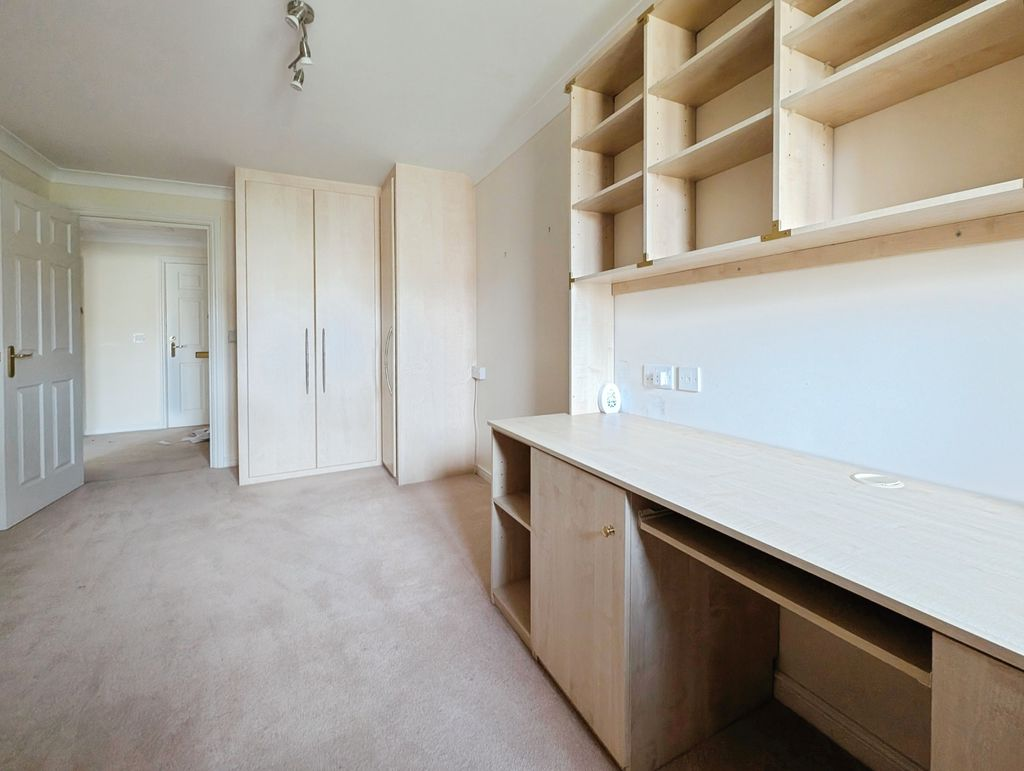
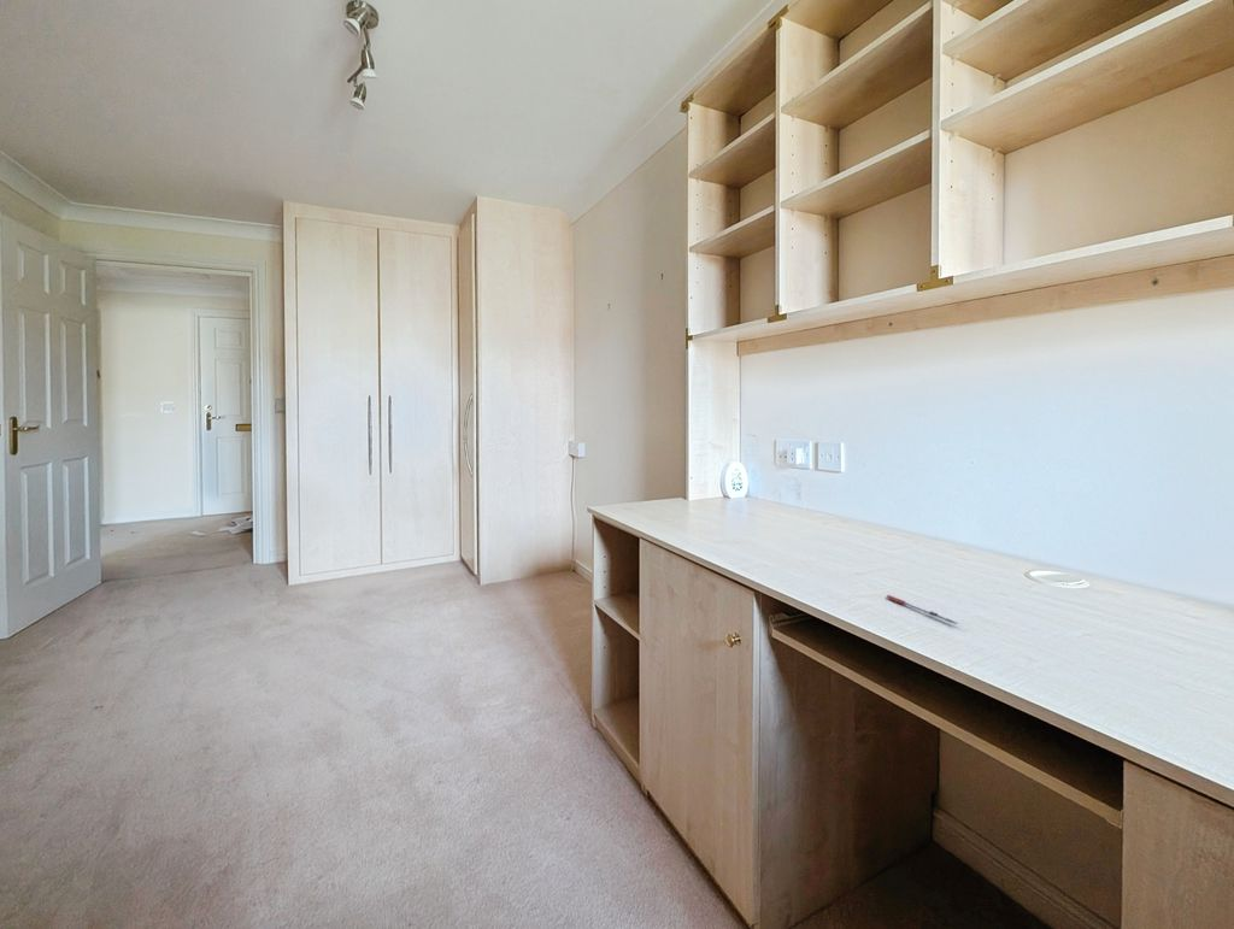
+ pen [886,594,959,625]
